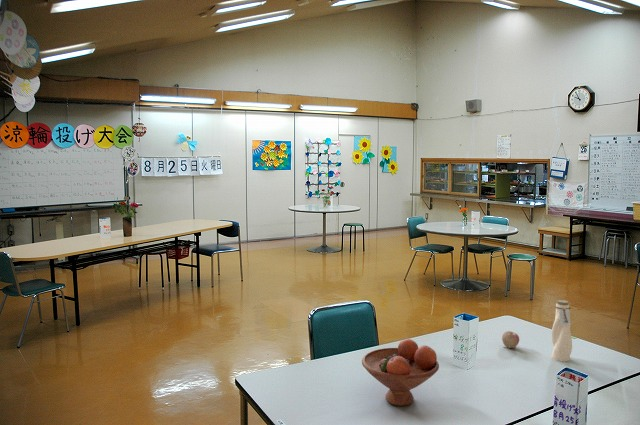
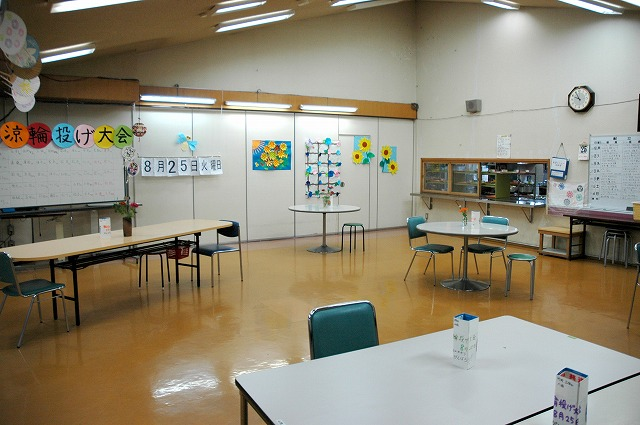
- water bottle [550,299,573,362]
- fruit bowl [361,338,440,407]
- apple [501,330,520,349]
